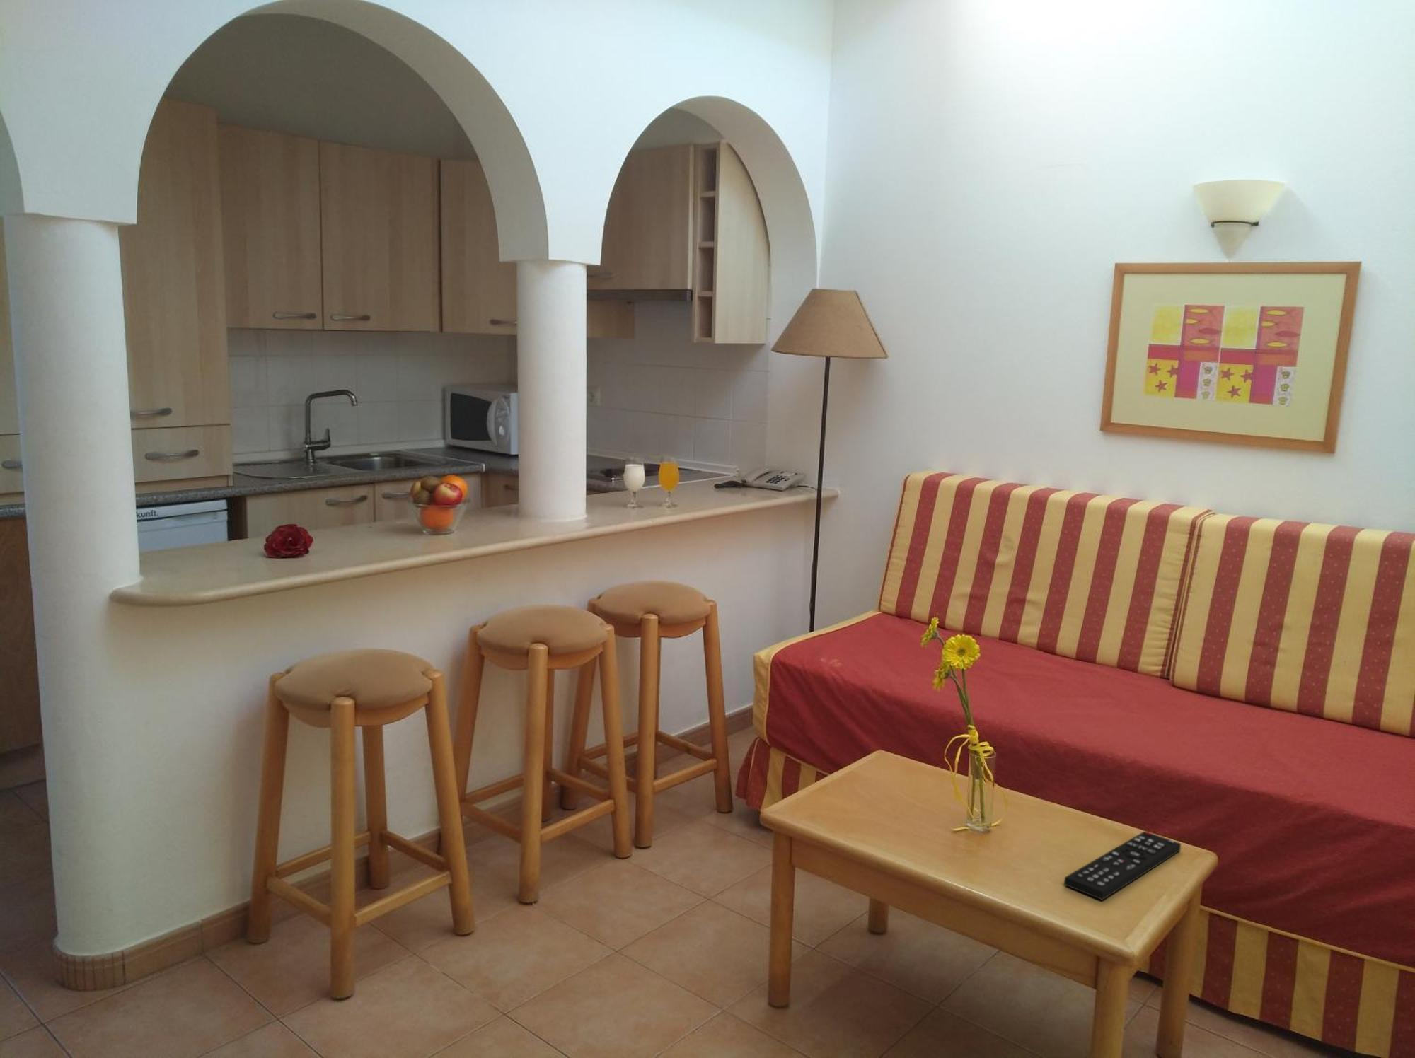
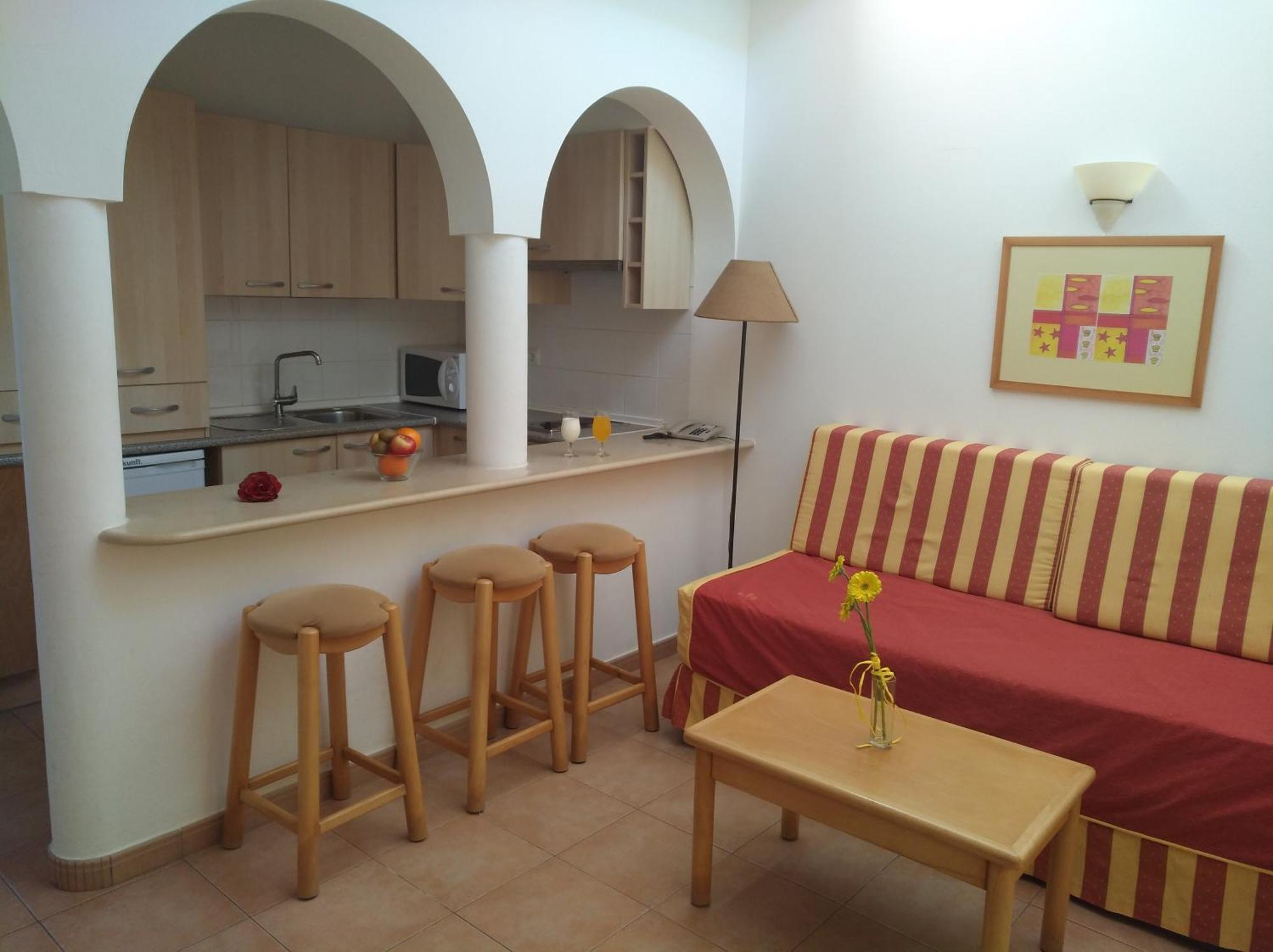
- remote control [1064,830,1182,901]
